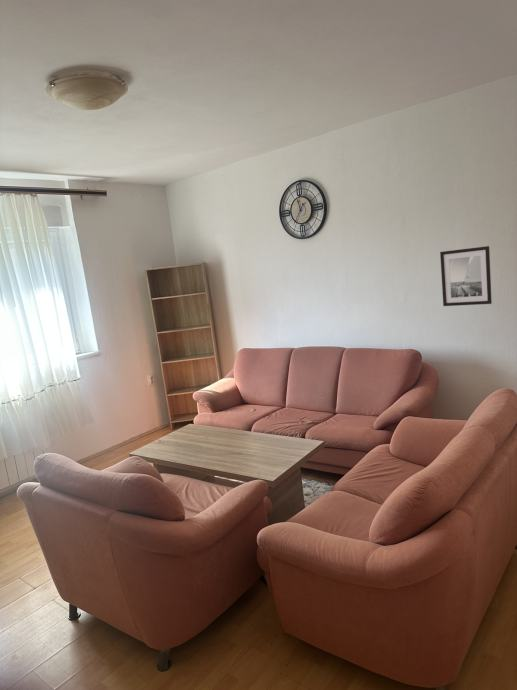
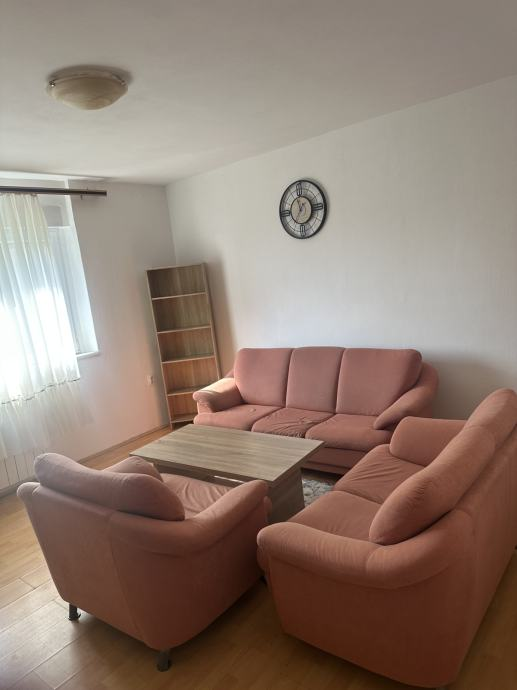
- wall art [439,245,493,307]
